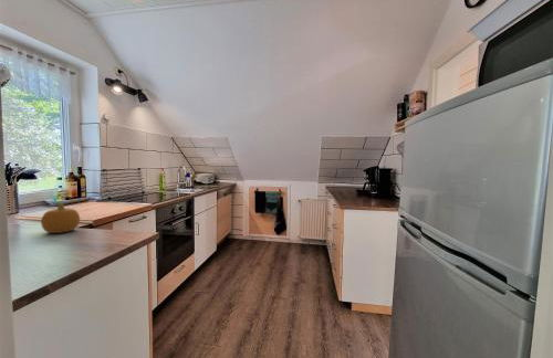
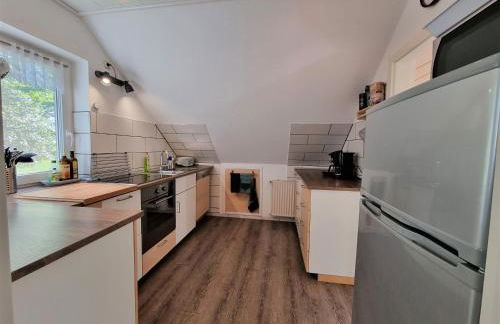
- fruit [40,202,81,234]
